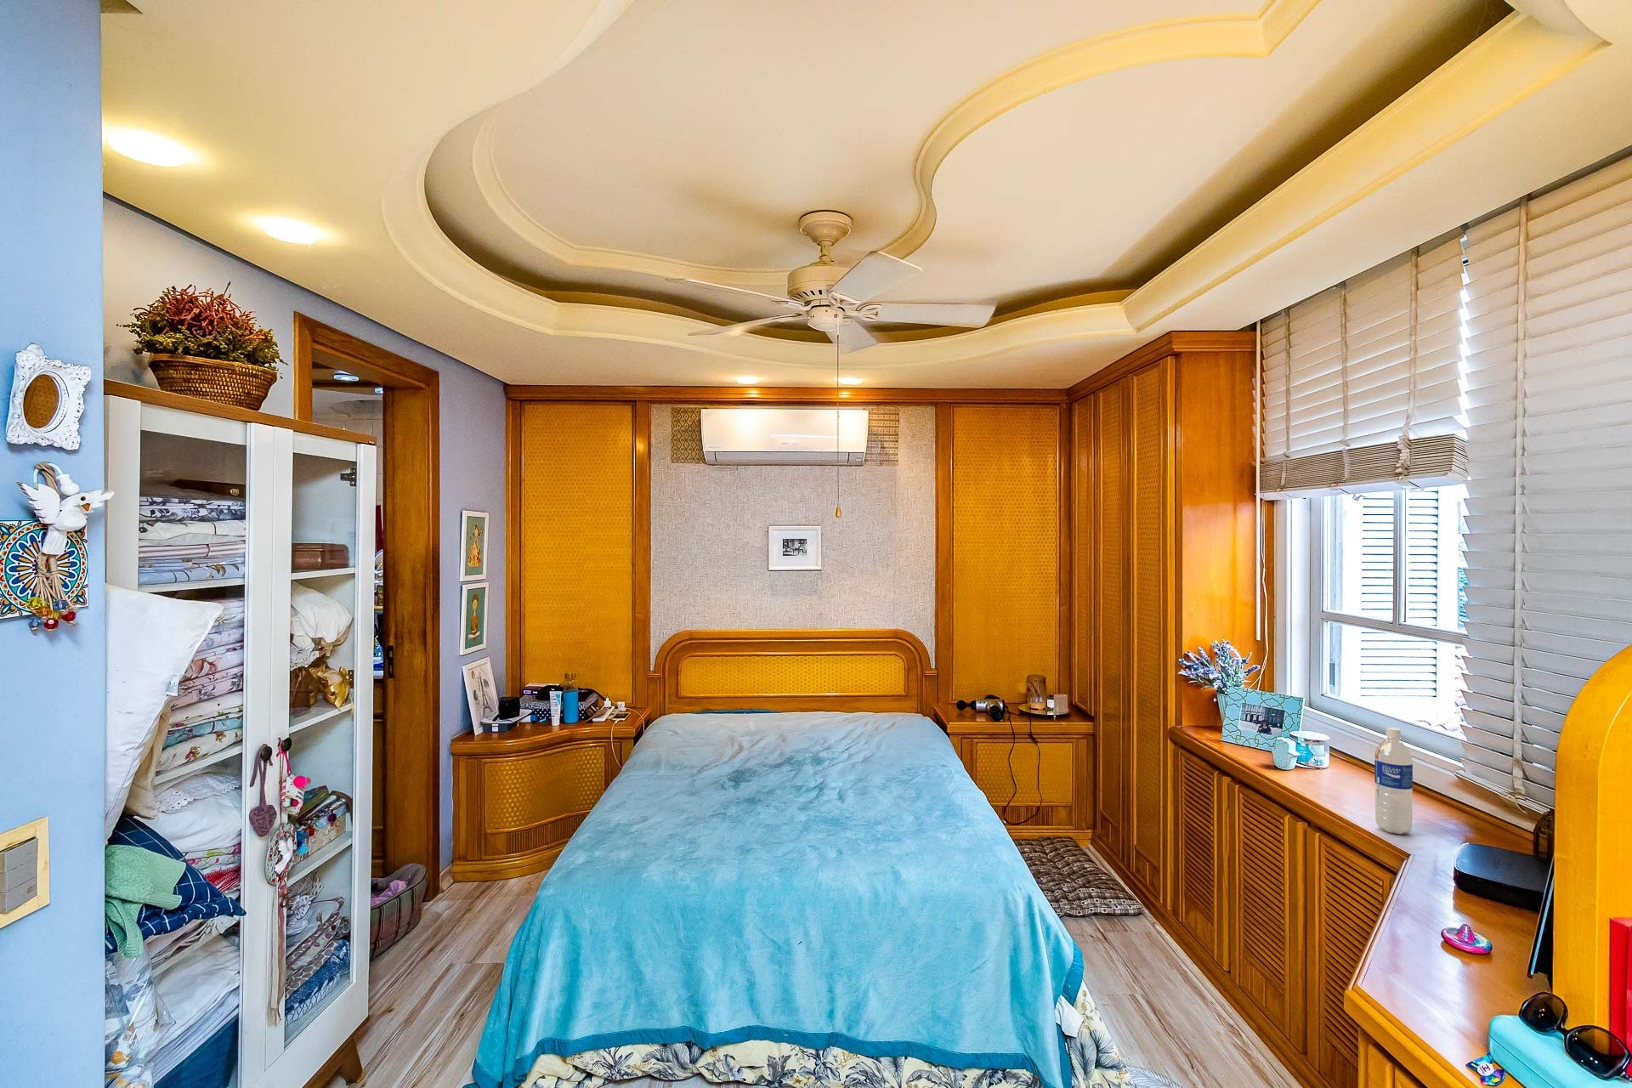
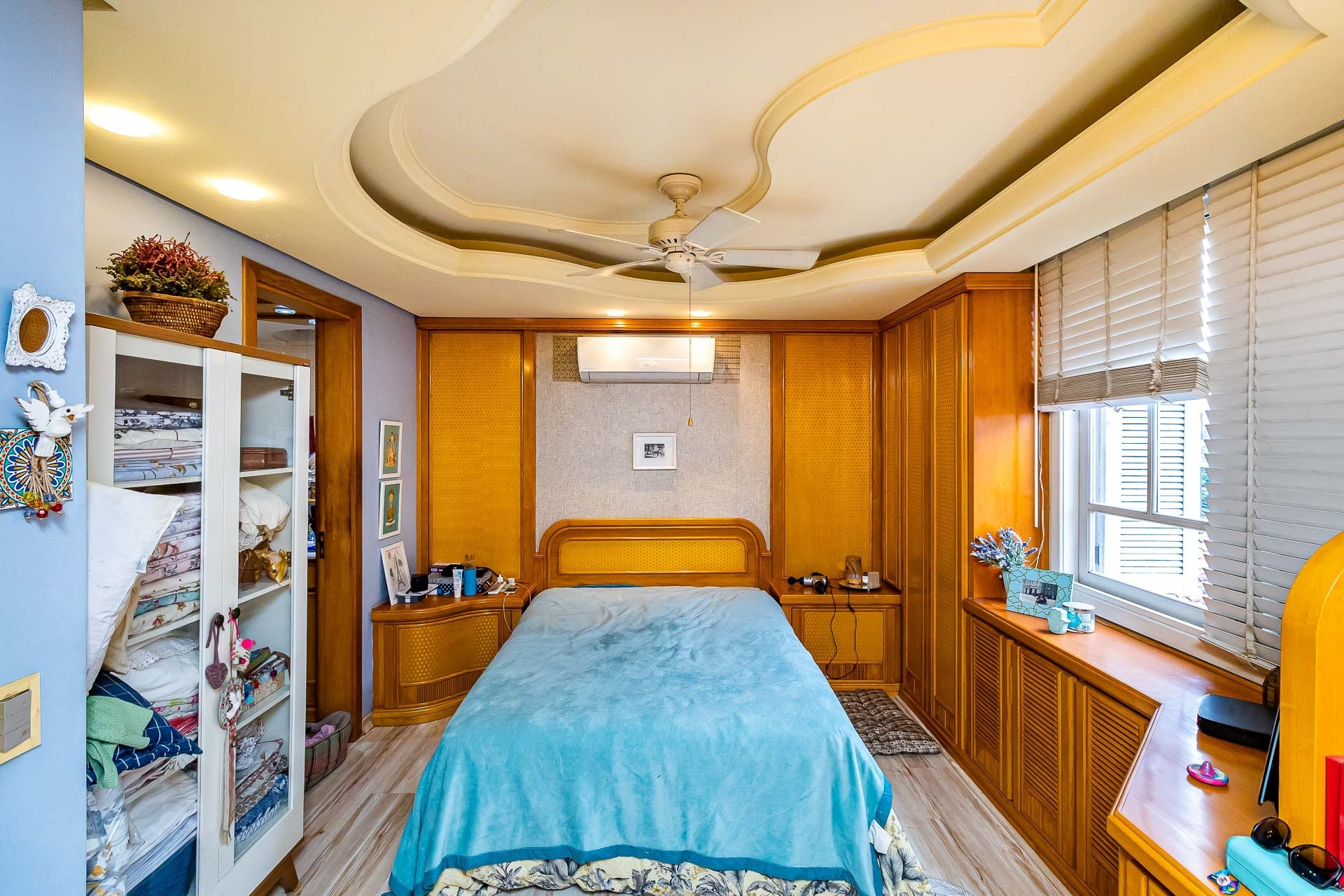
- water bottle [1373,726,1413,834]
